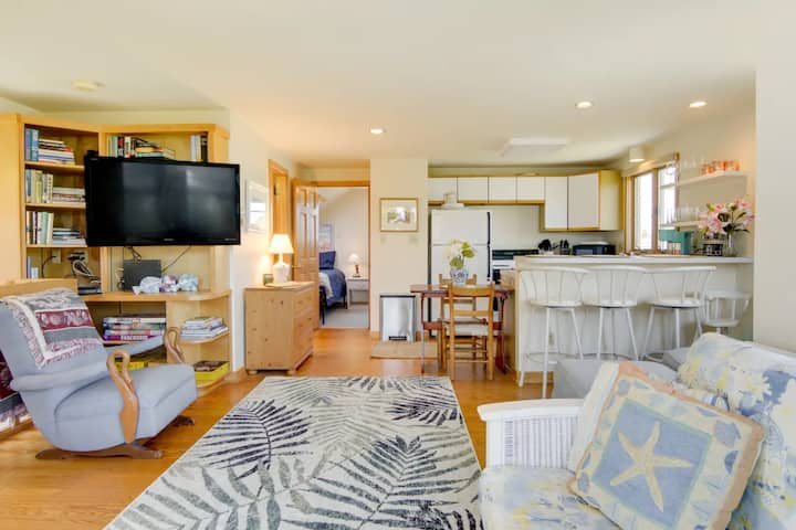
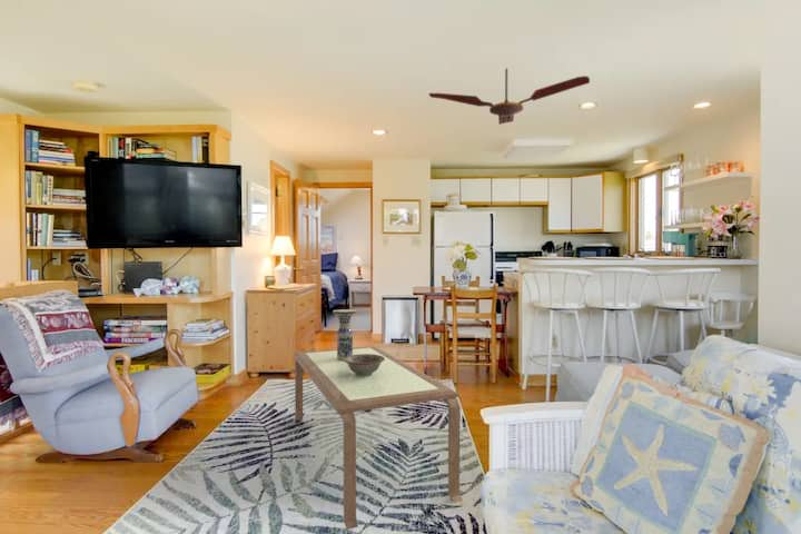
+ decorative bowl [344,354,385,376]
+ coffee table [293,345,464,531]
+ ceiling fan [427,67,591,126]
+ vase [333,308,357,360]
